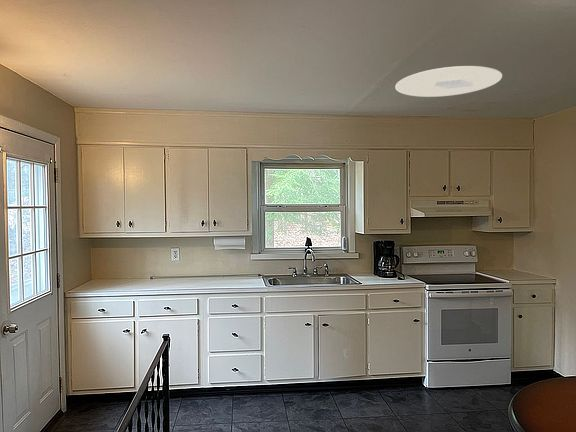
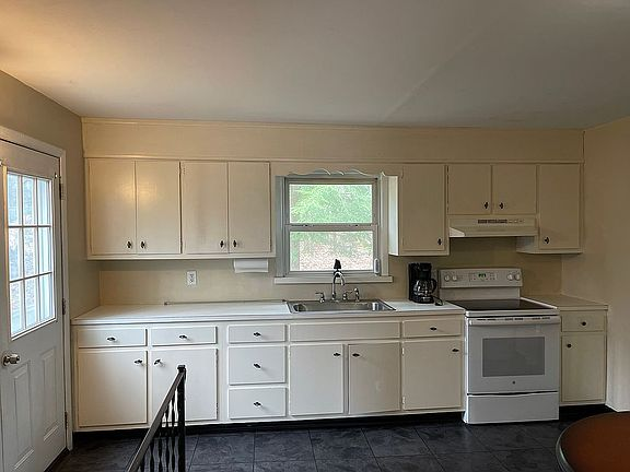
- ceiling light [394,65,503,98]
